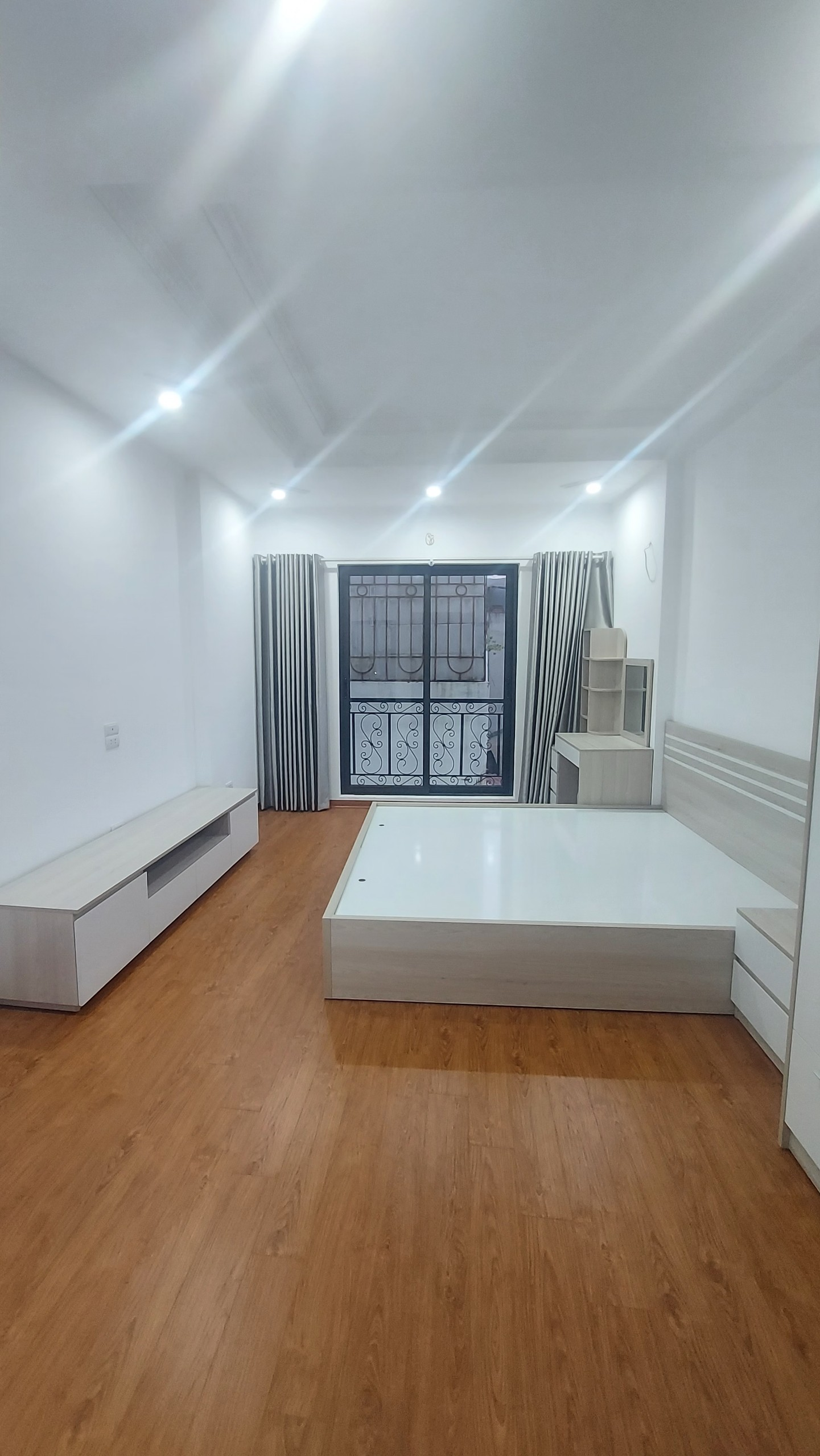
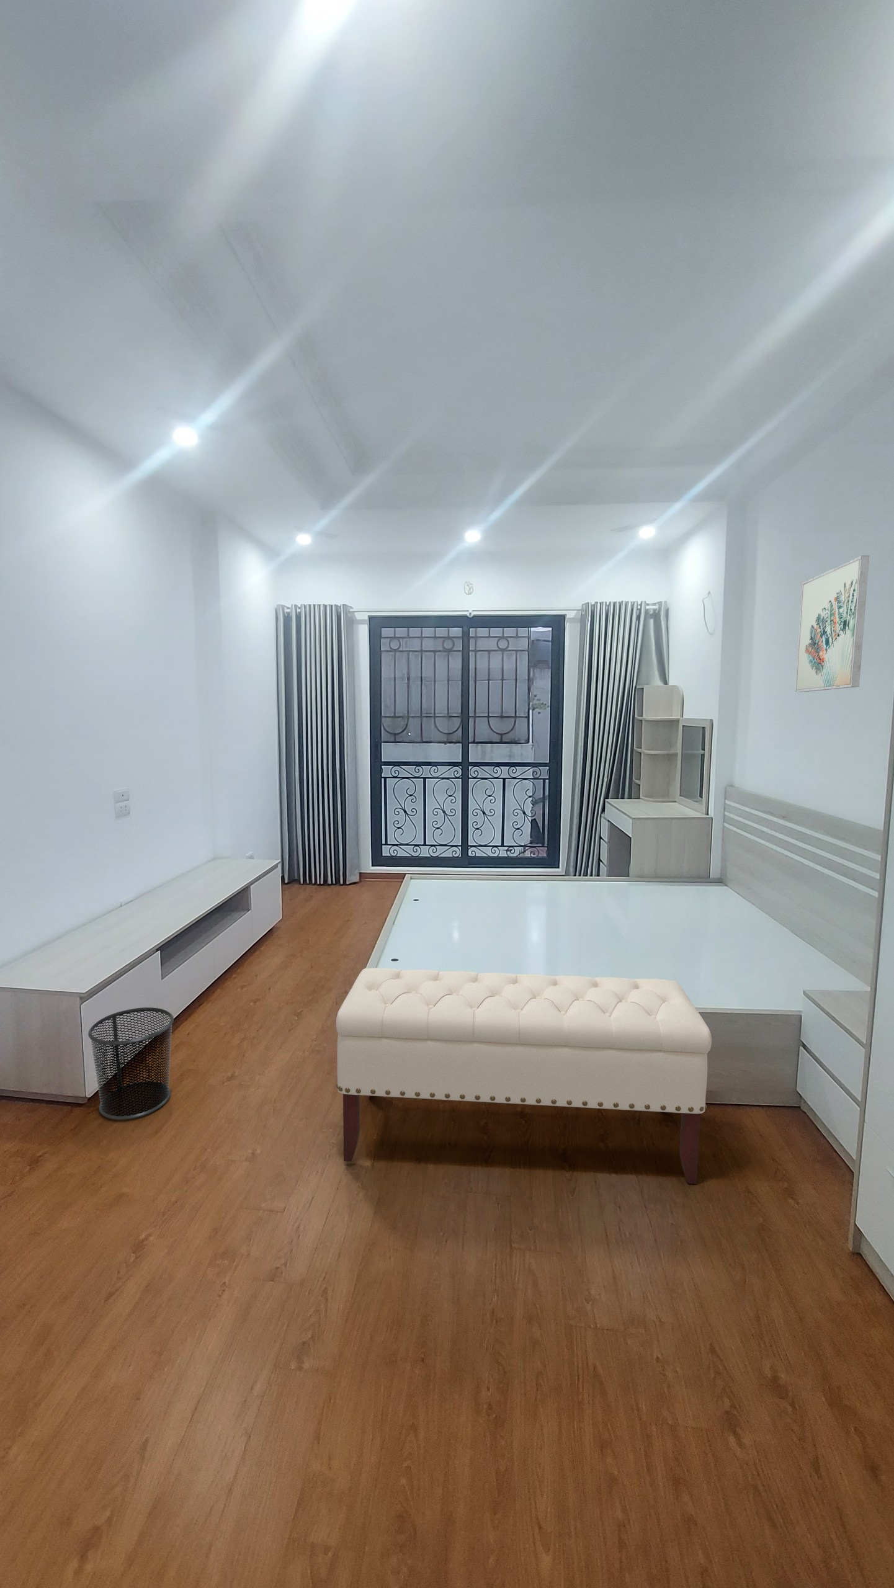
+ bench [336,967,712,1184]
+ wall art [794,555,870,693]
+ waste bin [87,1007,174,1120]
